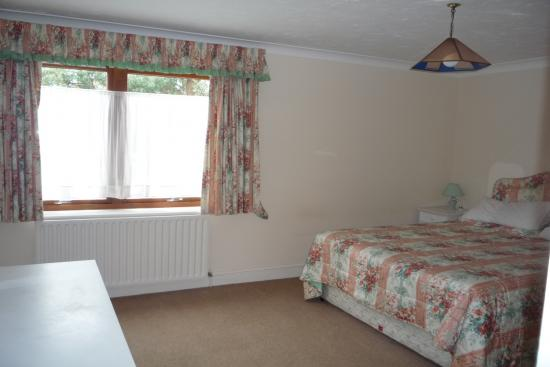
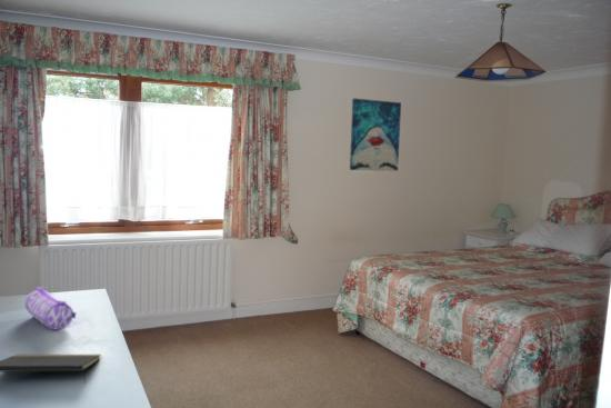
+ pencil case [23,286,77,330]
+ wall art [349,98,402,172]
+ notepad [0,354,102,384]
